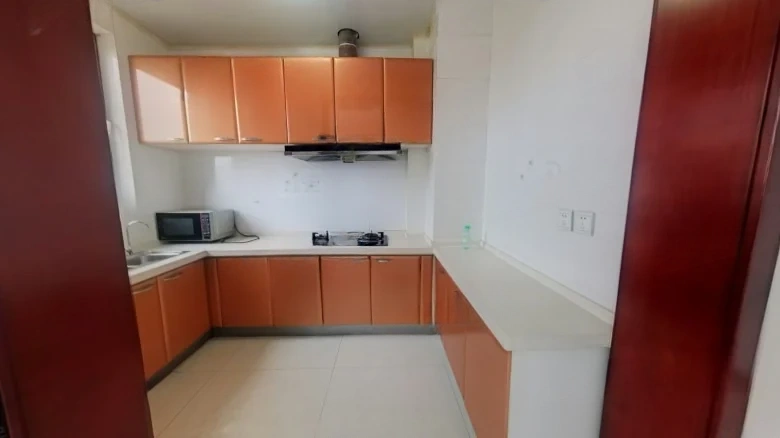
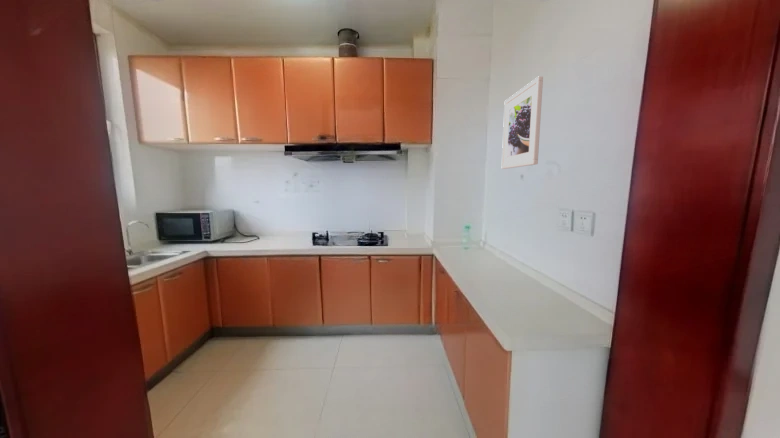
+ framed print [501,75,544,170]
